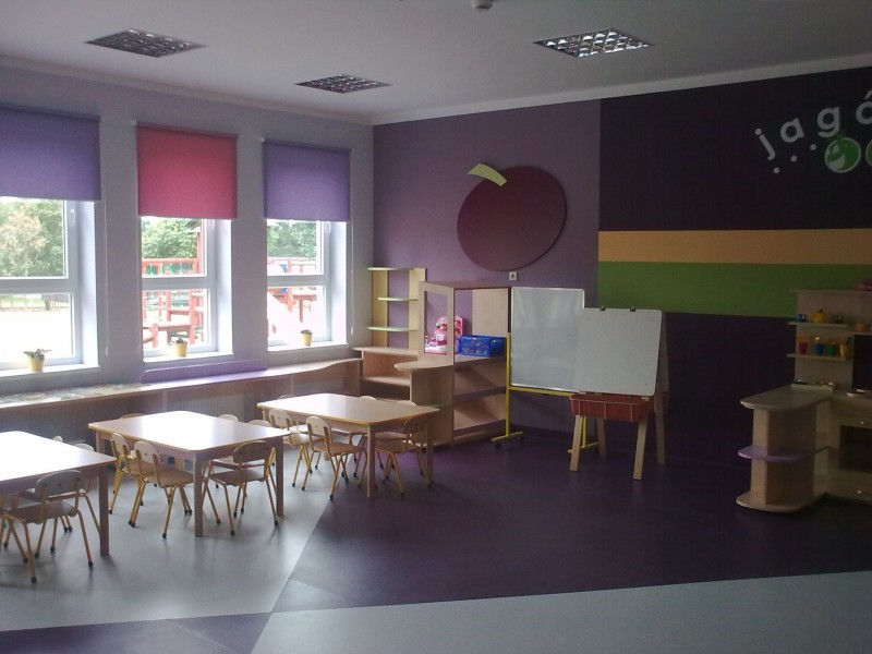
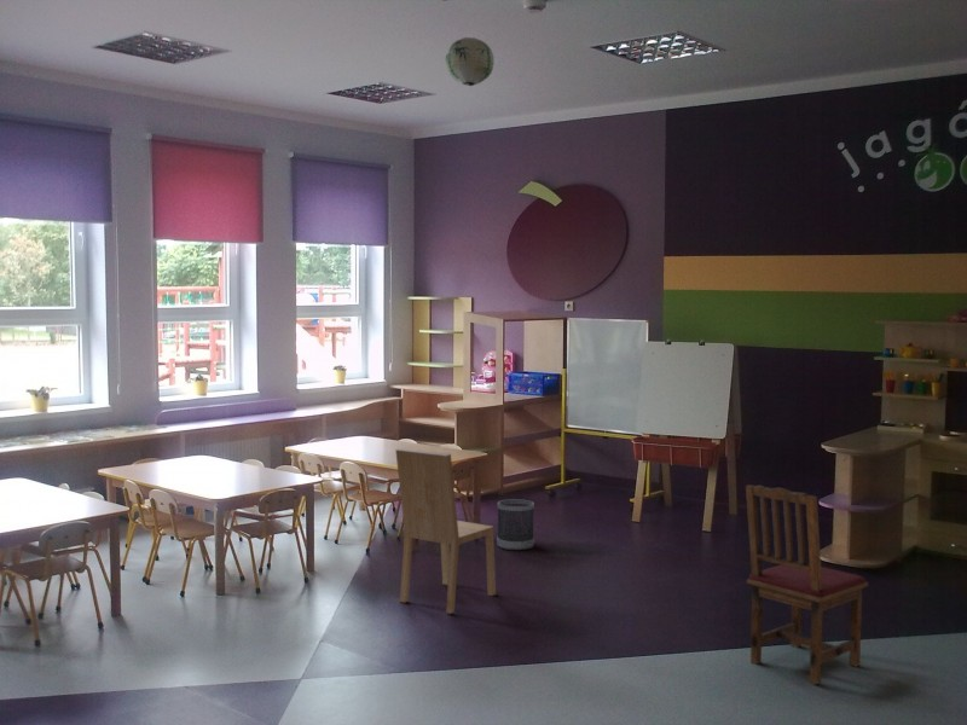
+ wastebasket [496,498,535,551]
+ dining chair [394,447,497,615]
+ paper lantern [444,36,494,87]
+ dining chair [745,483,869,685]
